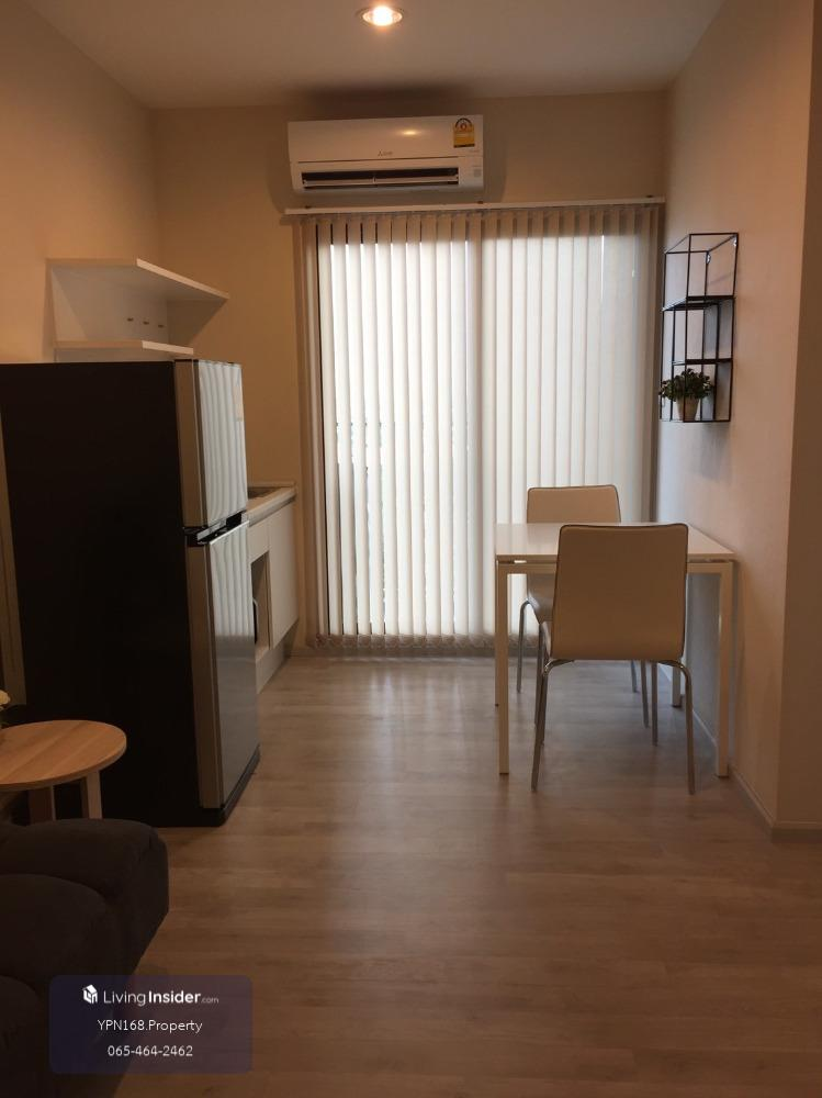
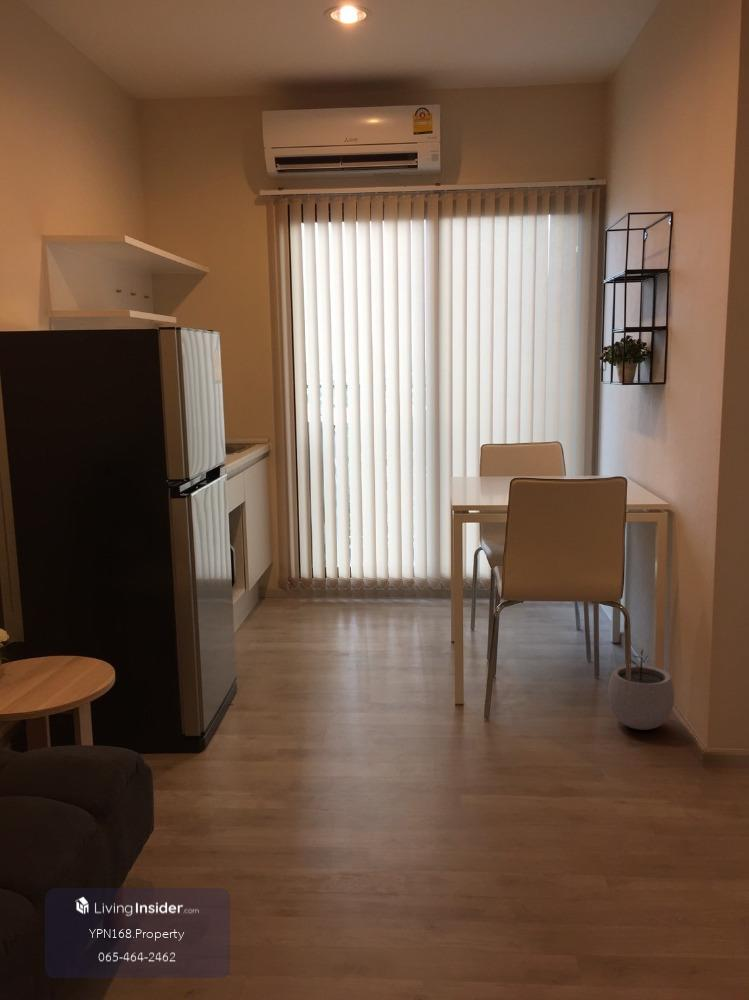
+ plant pot [607,648,675,731]
